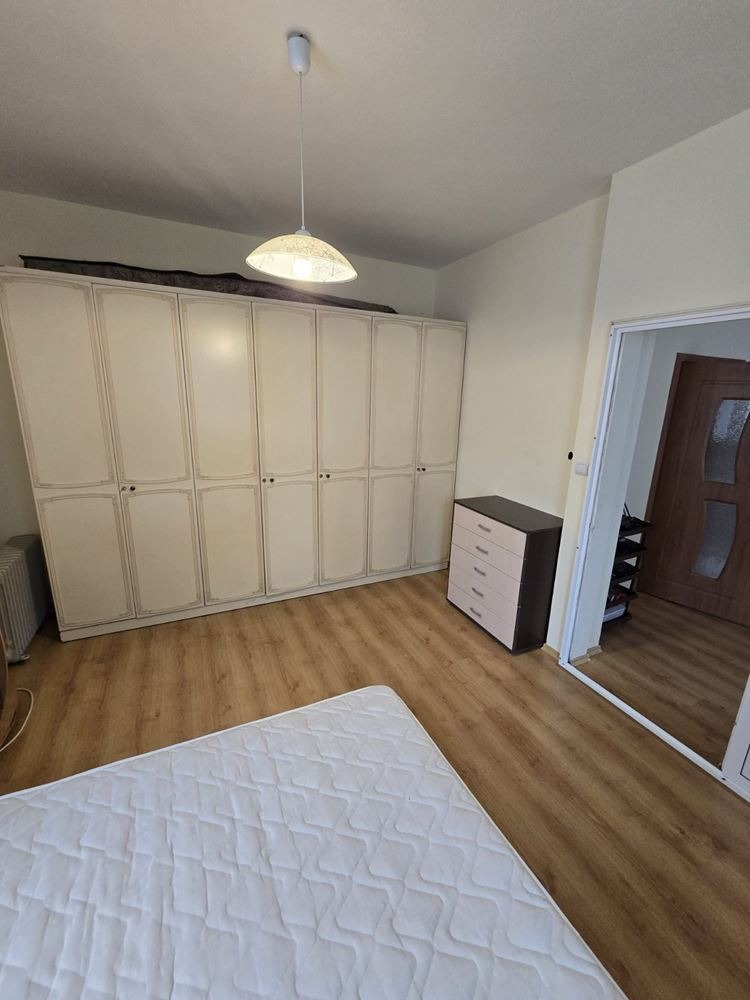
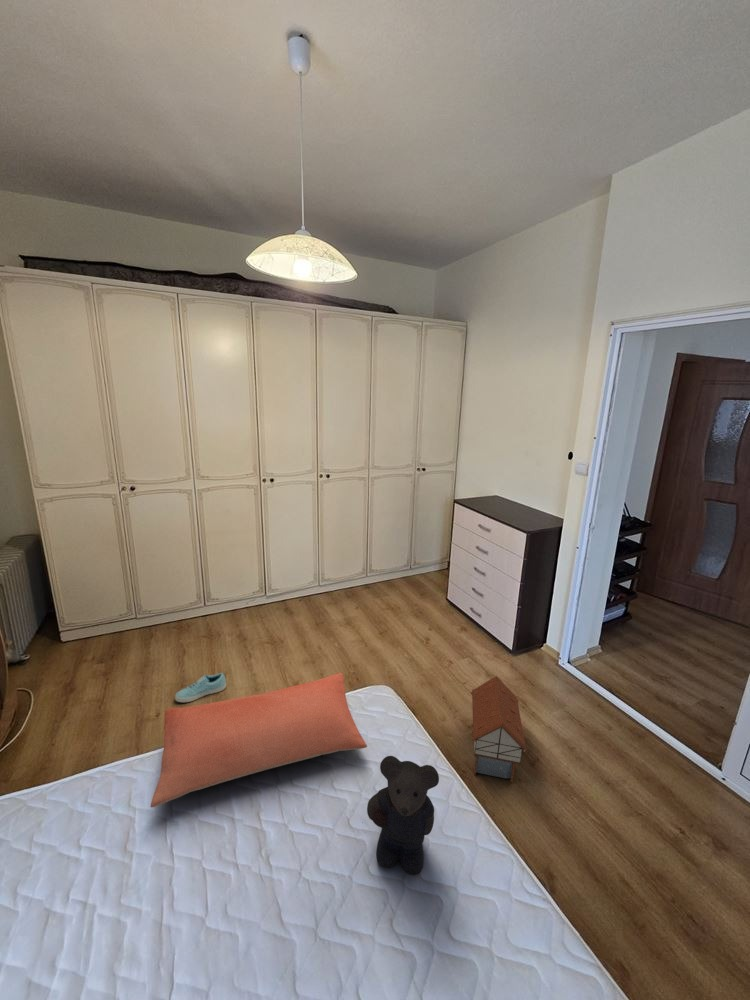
+ bear [362,755,440,875]
+ pillow [150,672,368,808]
+ sneaker [174,672,227,703]
+ toy house [470,675,528,783]
